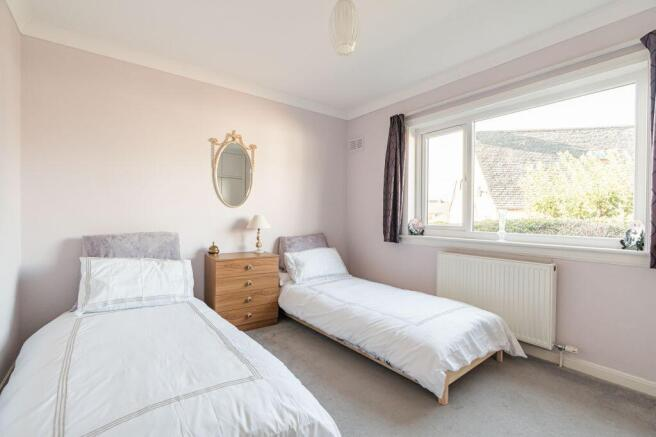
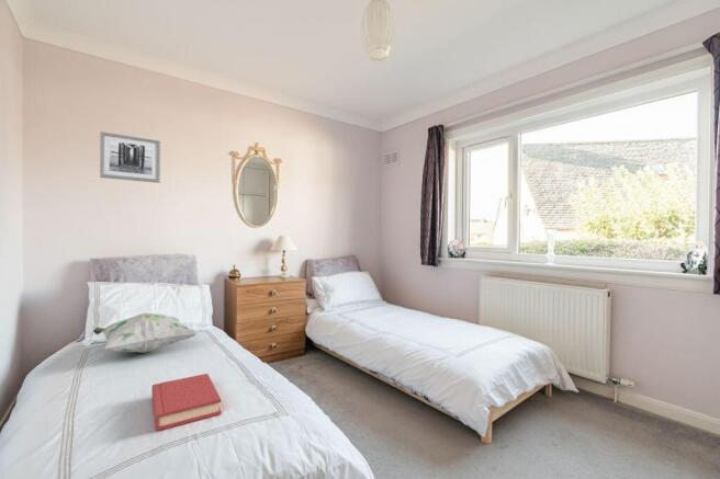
+ decorative pillow [92,312,199,354]
+ hardback book [151,373,222,432]
+ wall art [99,130,161,184]
